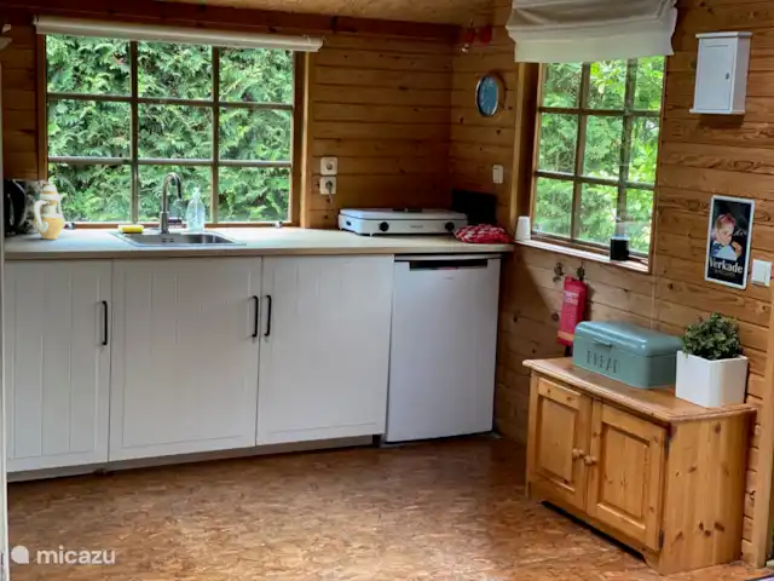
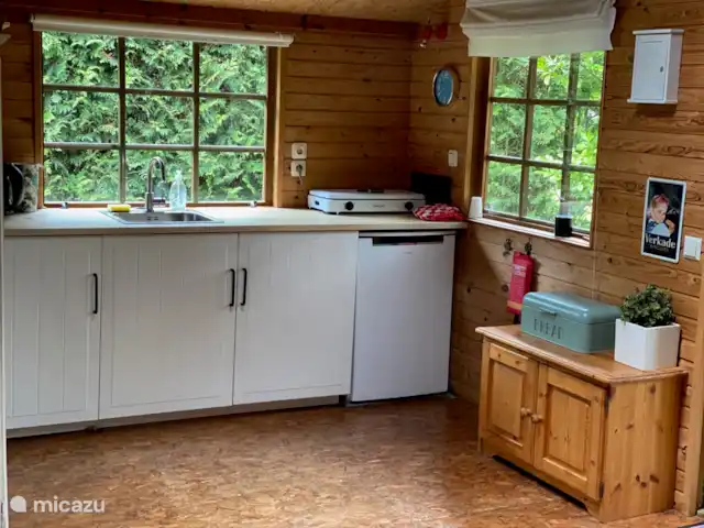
- teapot [33,178,67,241]
